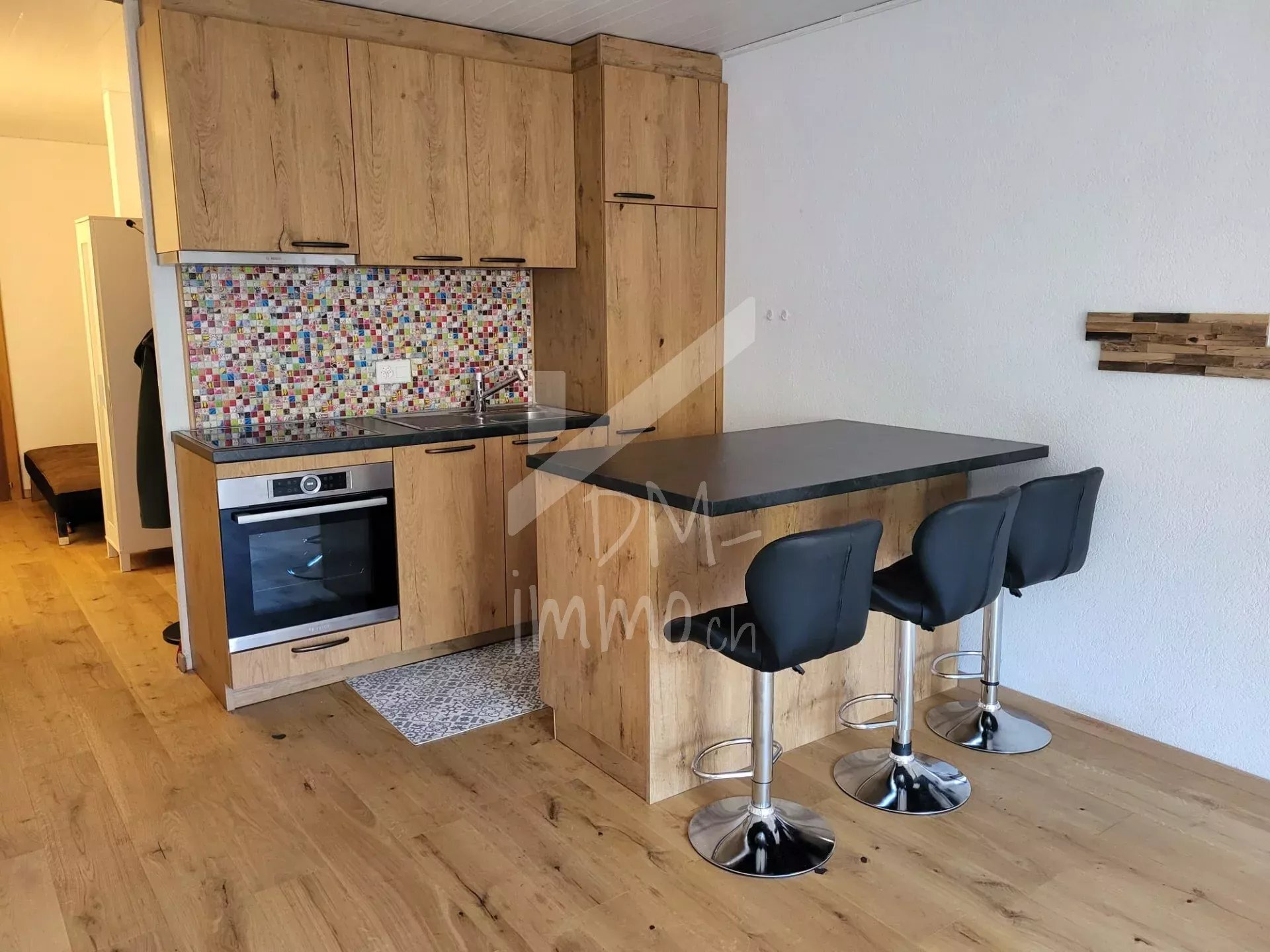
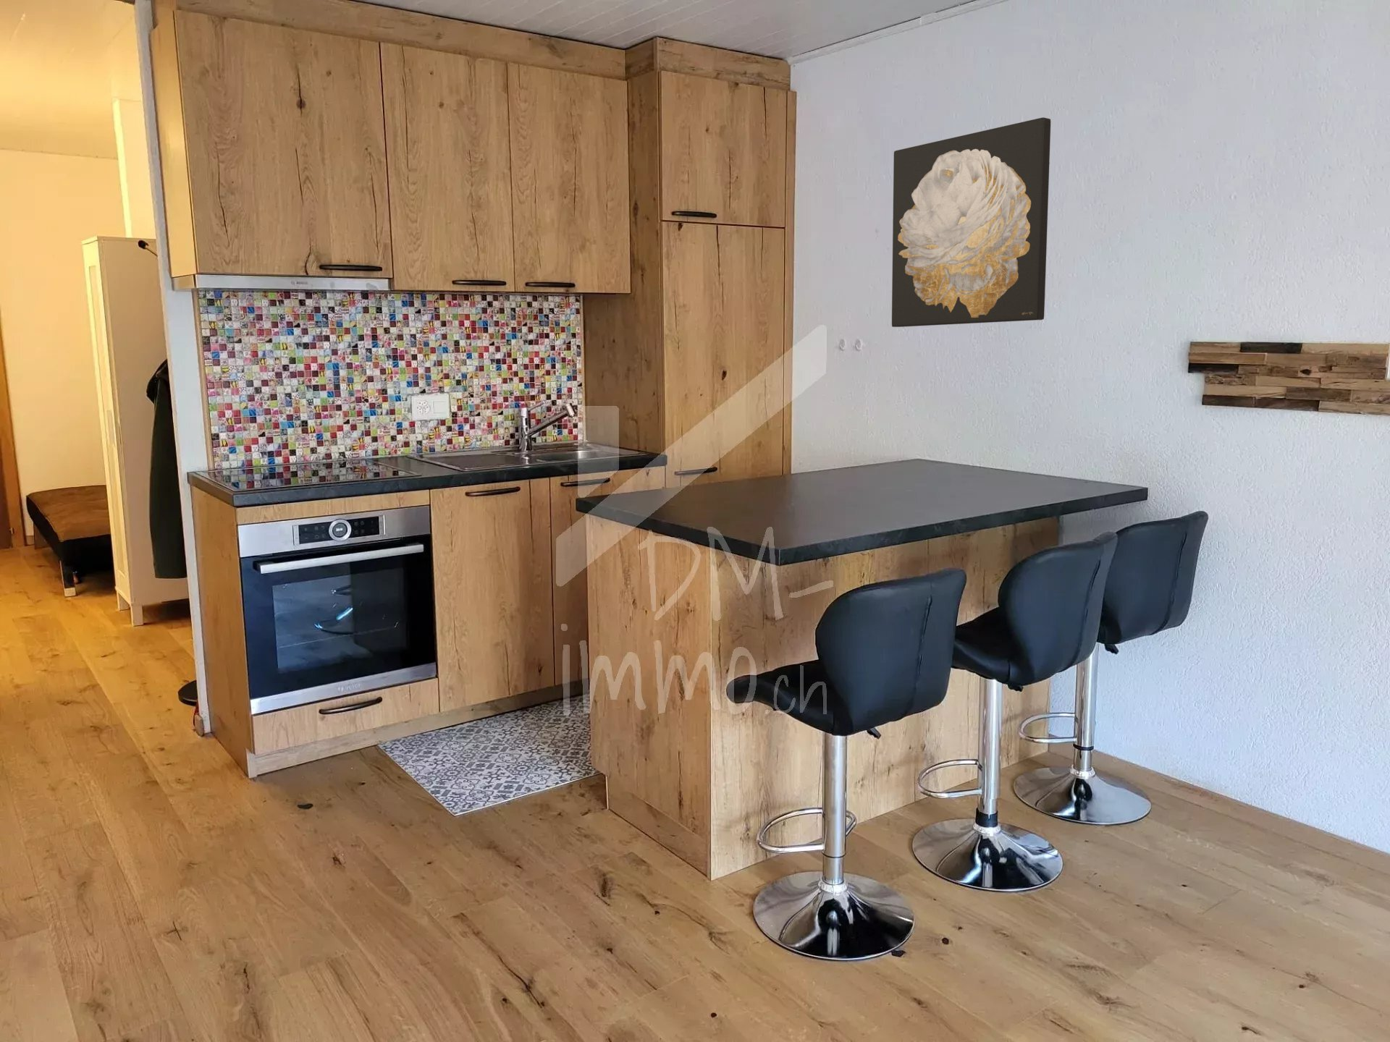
+ wall art [891,116,1051,327]
